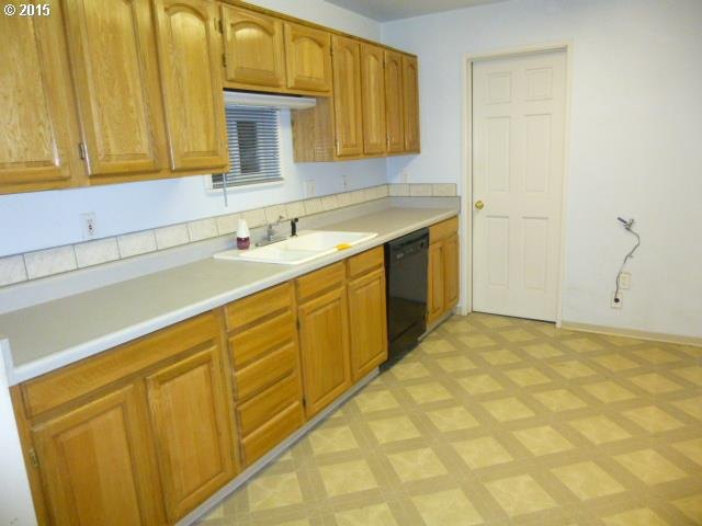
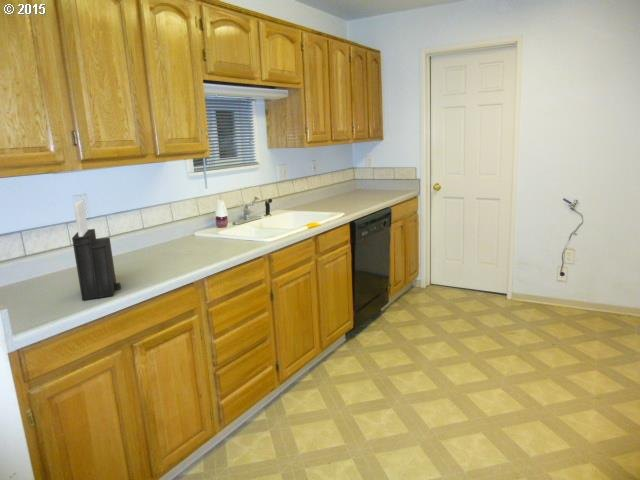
+ knife block [71,199,122,301]
